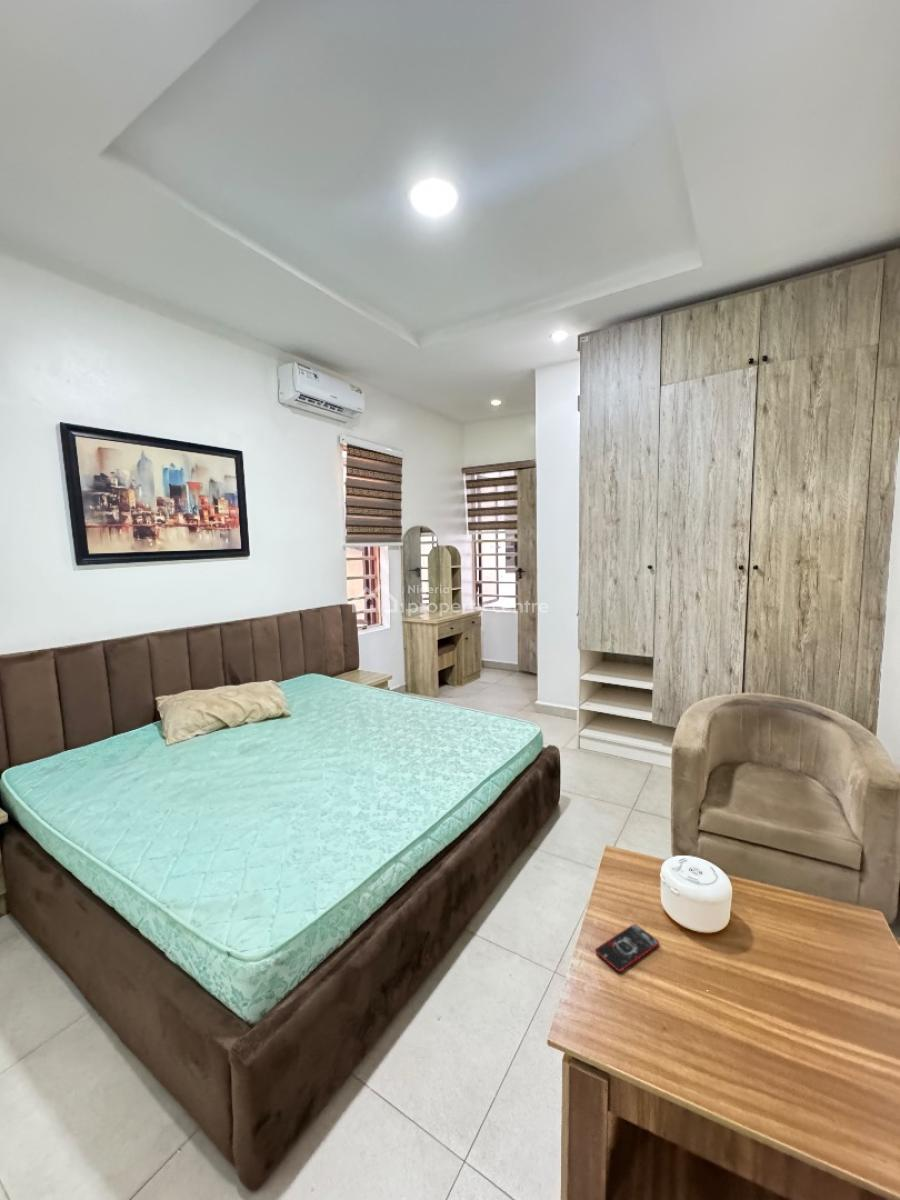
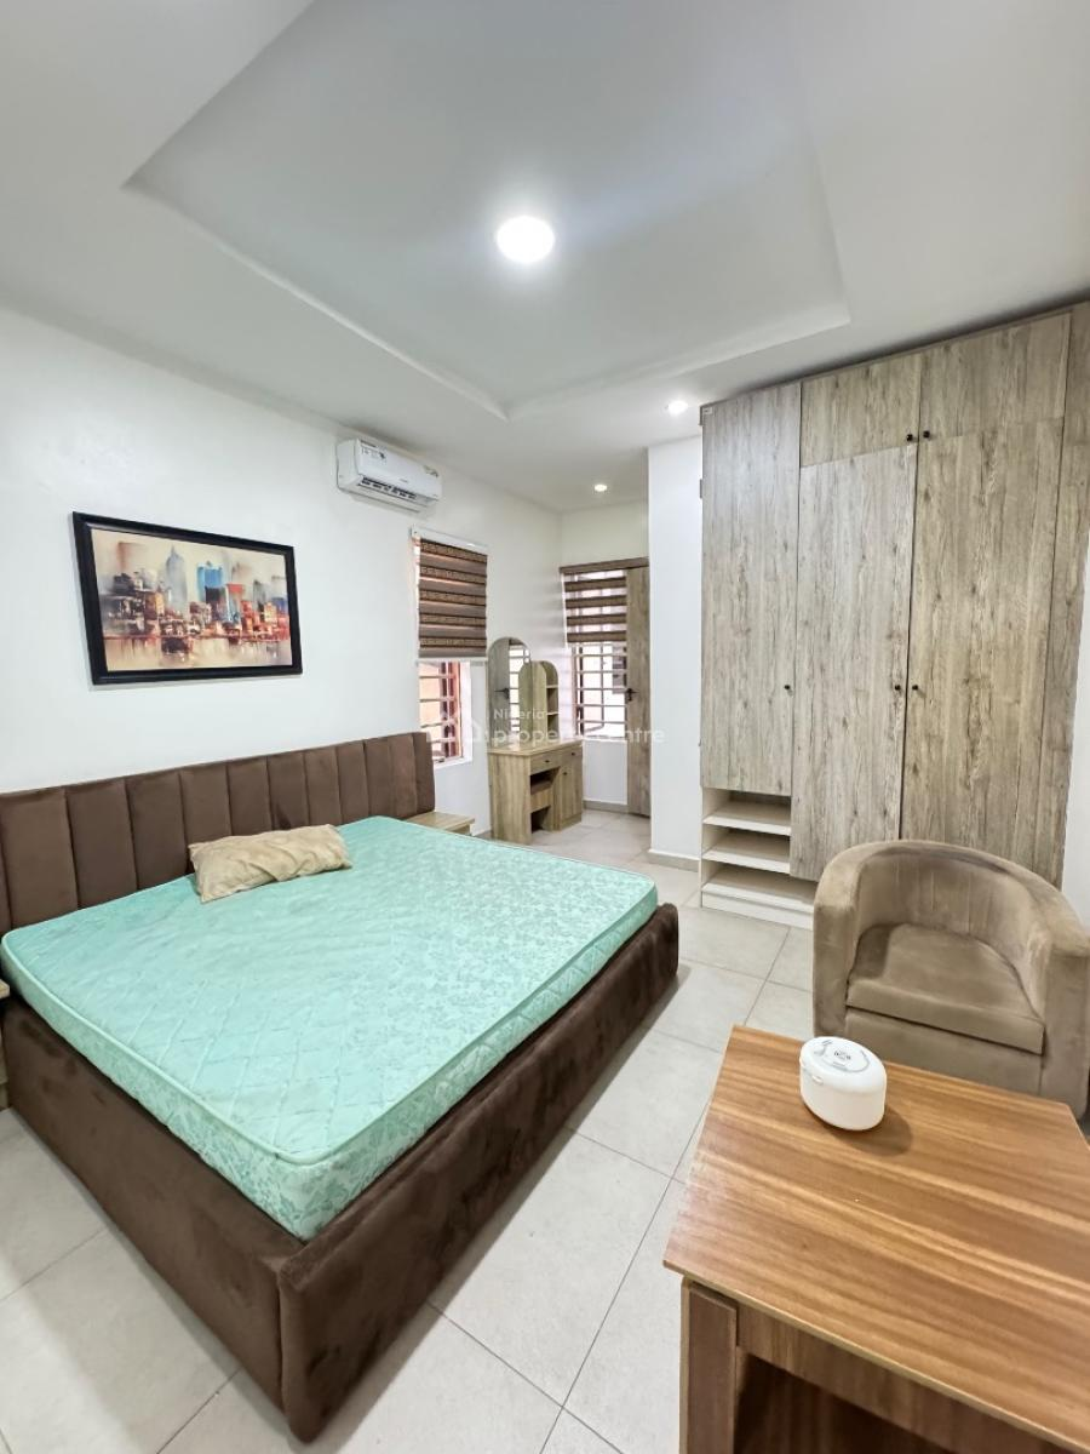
- smartphone [595,923,660,973]
